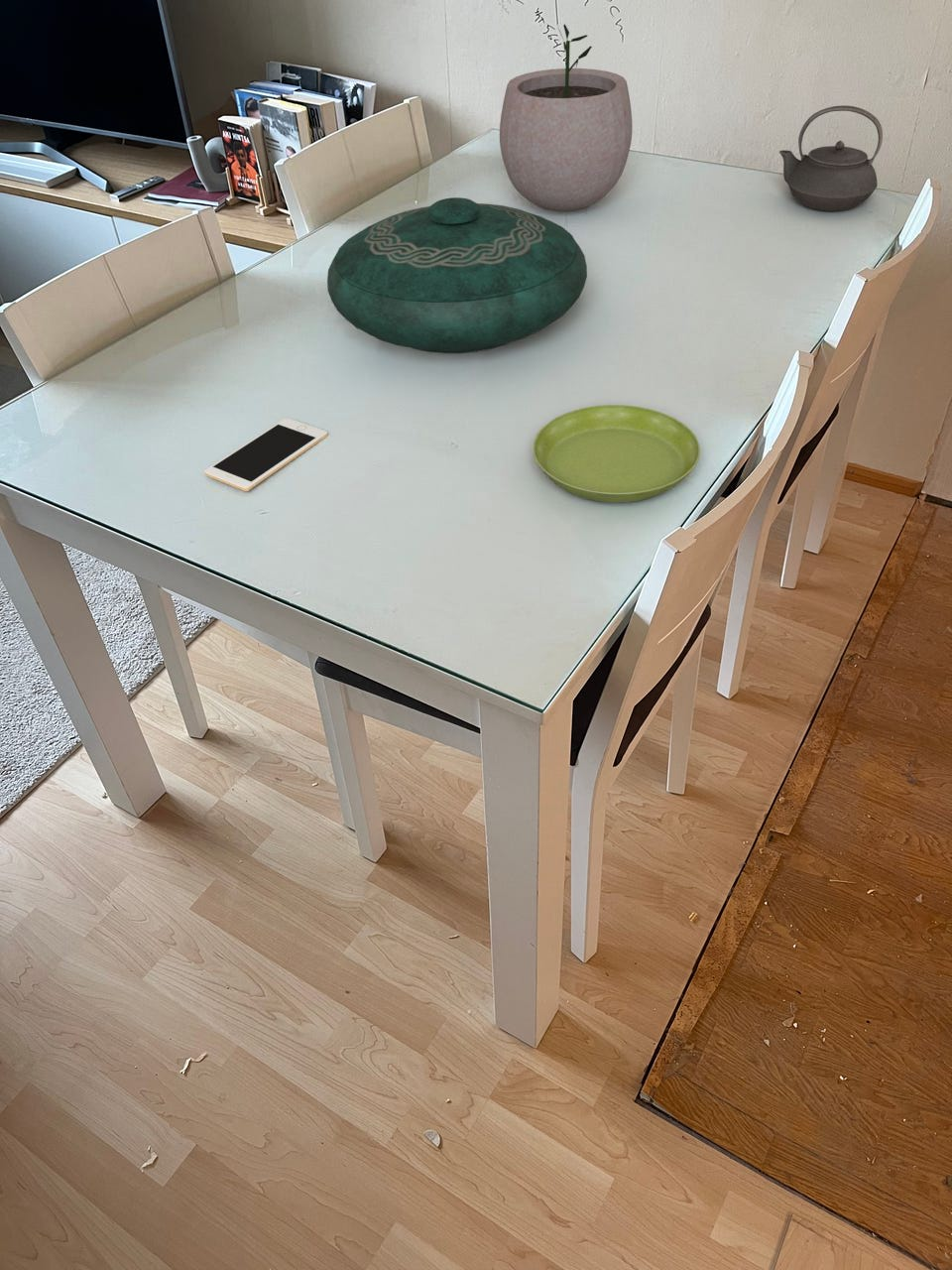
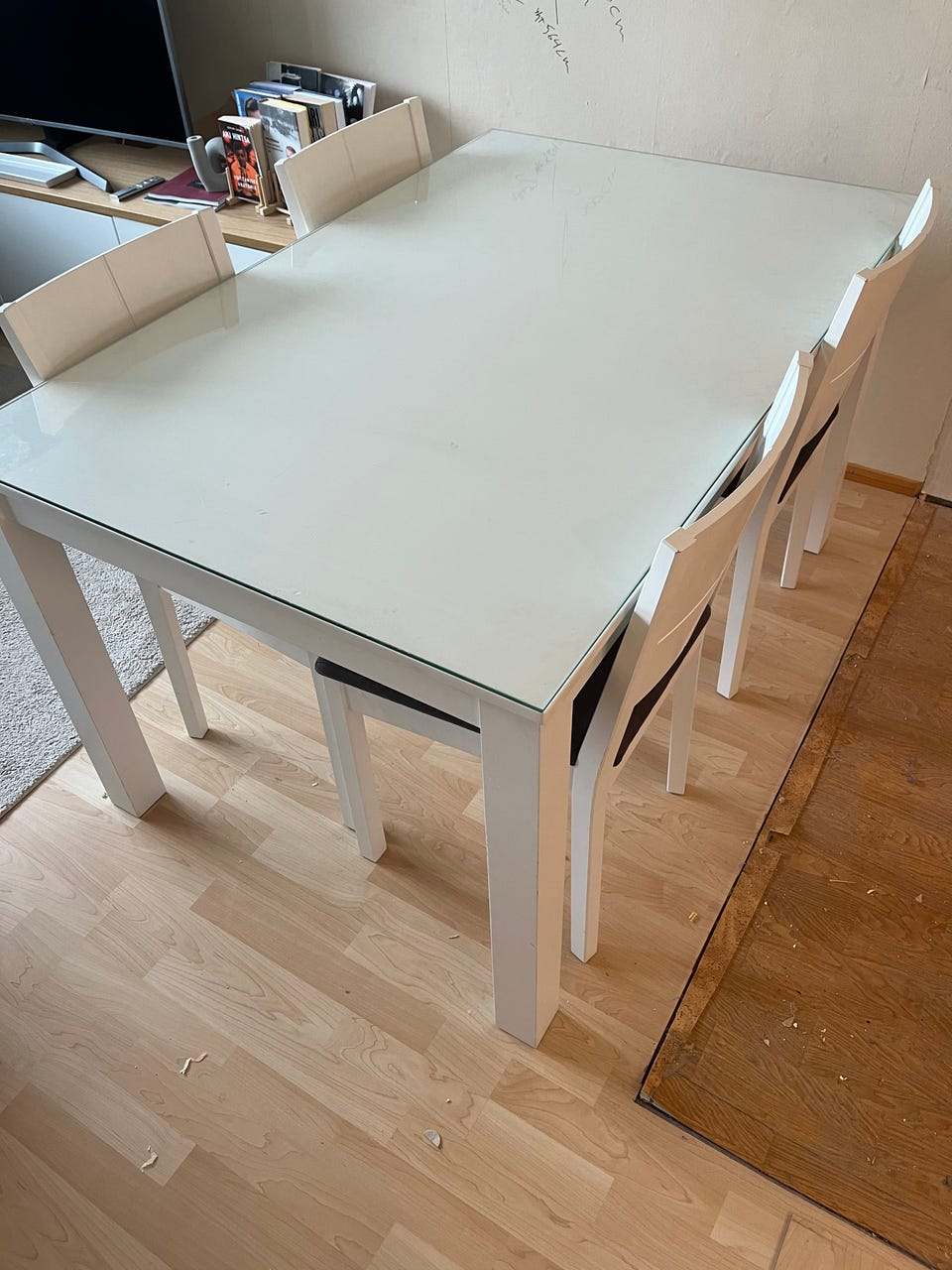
- teapot [778,104,884,212]
- cell phone [203,417,329,492]
- decorative bowl [326,196,588,354]
- plant pot [499,23,634,211]
- saucer [532,404,701,504]
